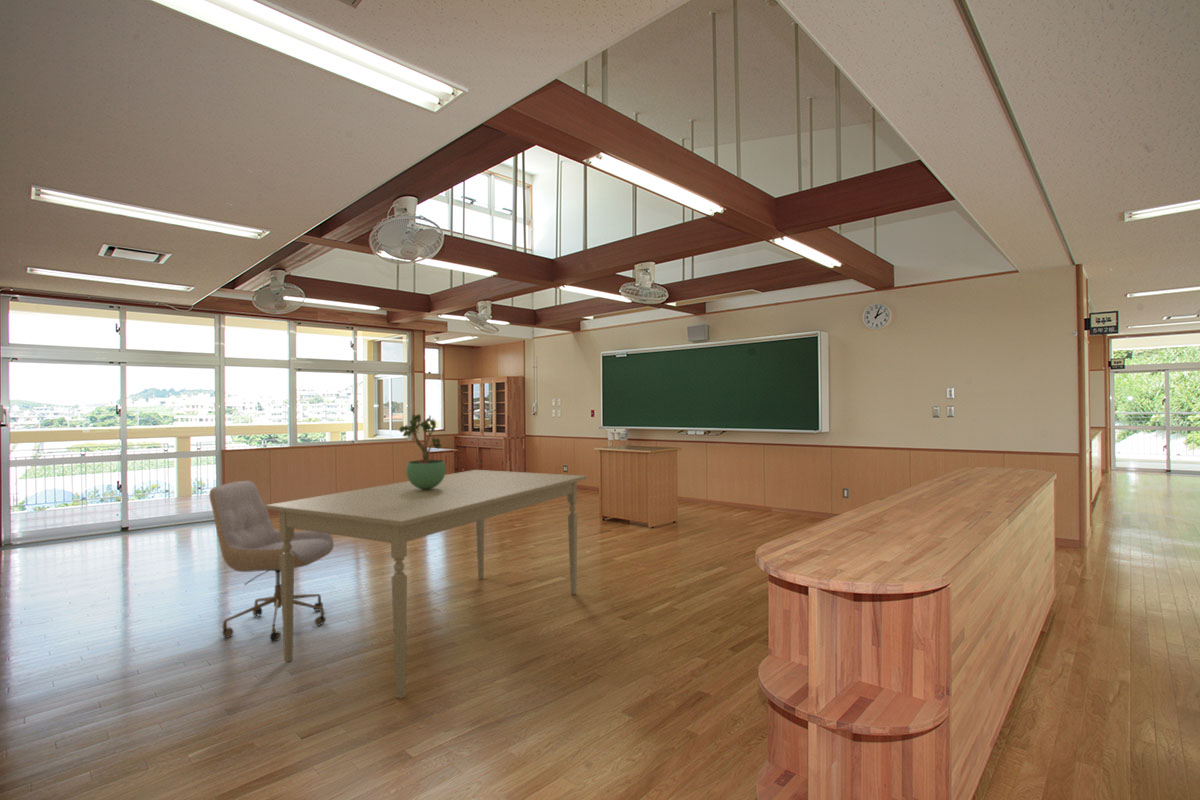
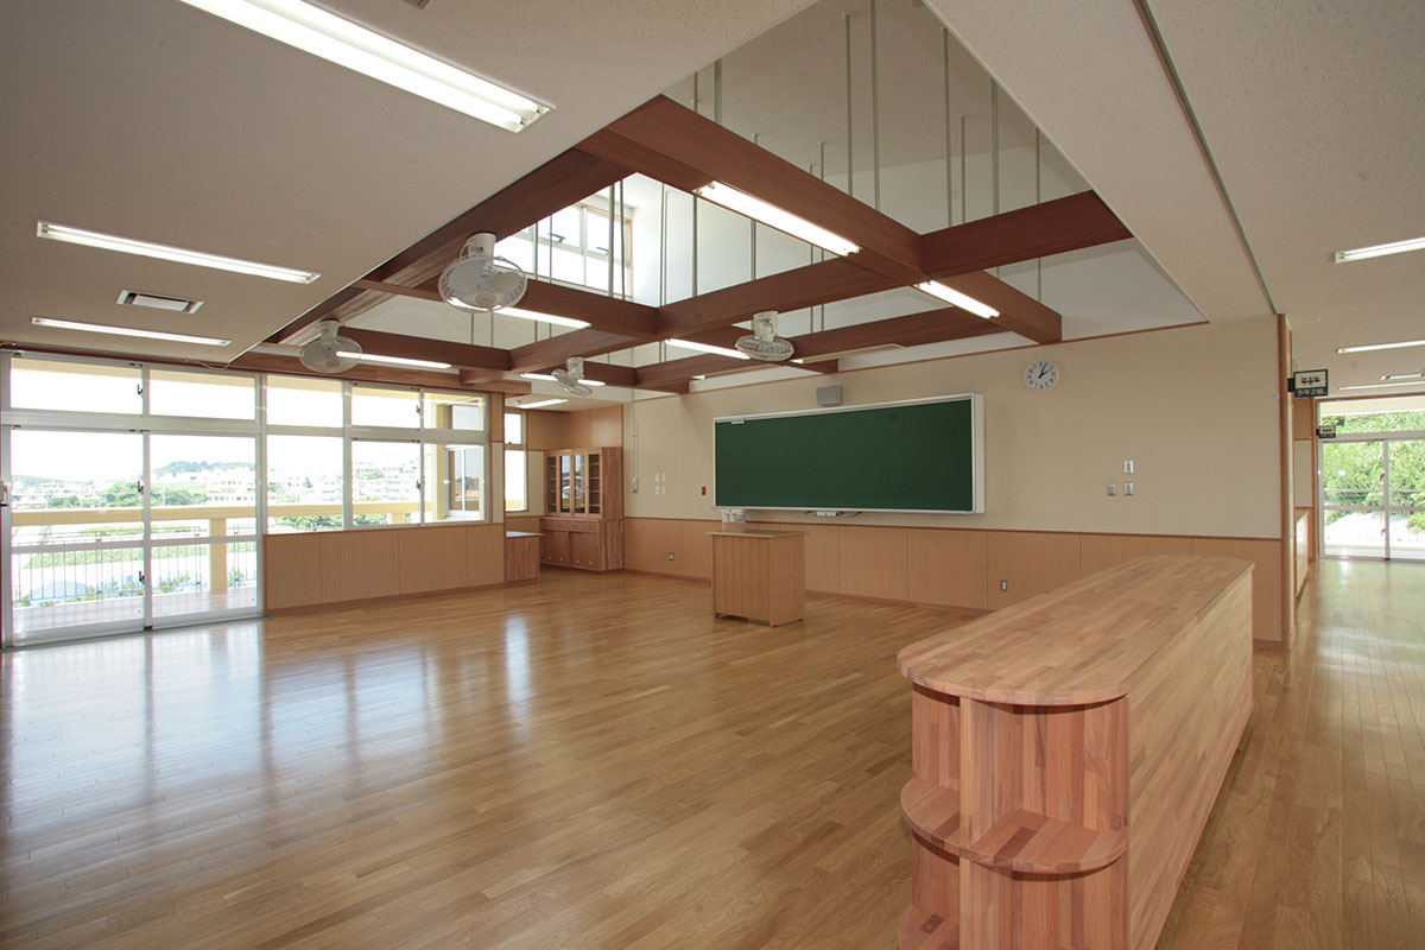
- chair [208,480,335,642]
- dining table [265,469,588,700]
- potted plant [398,413,447,489]
